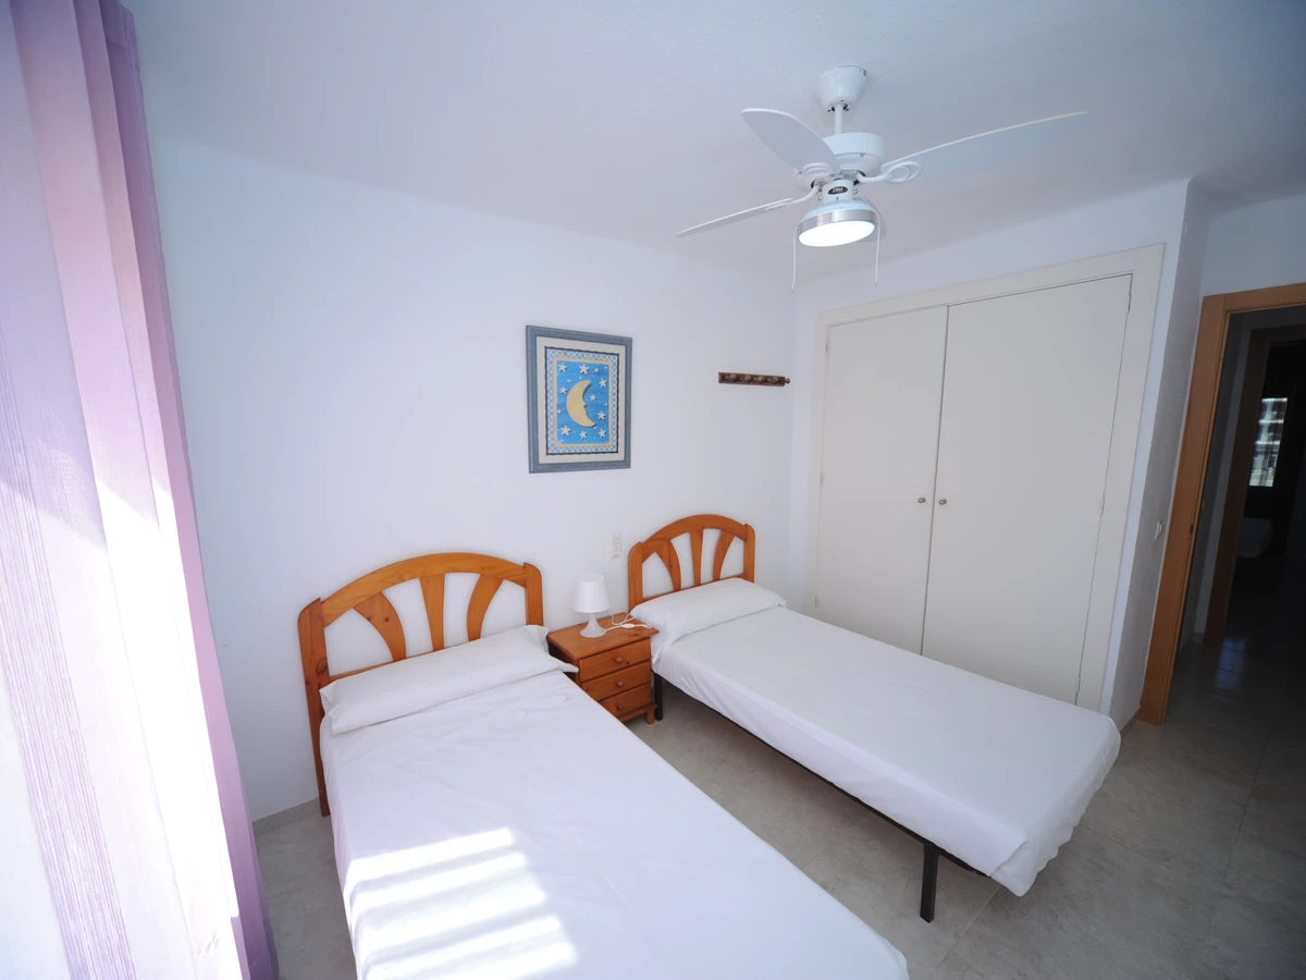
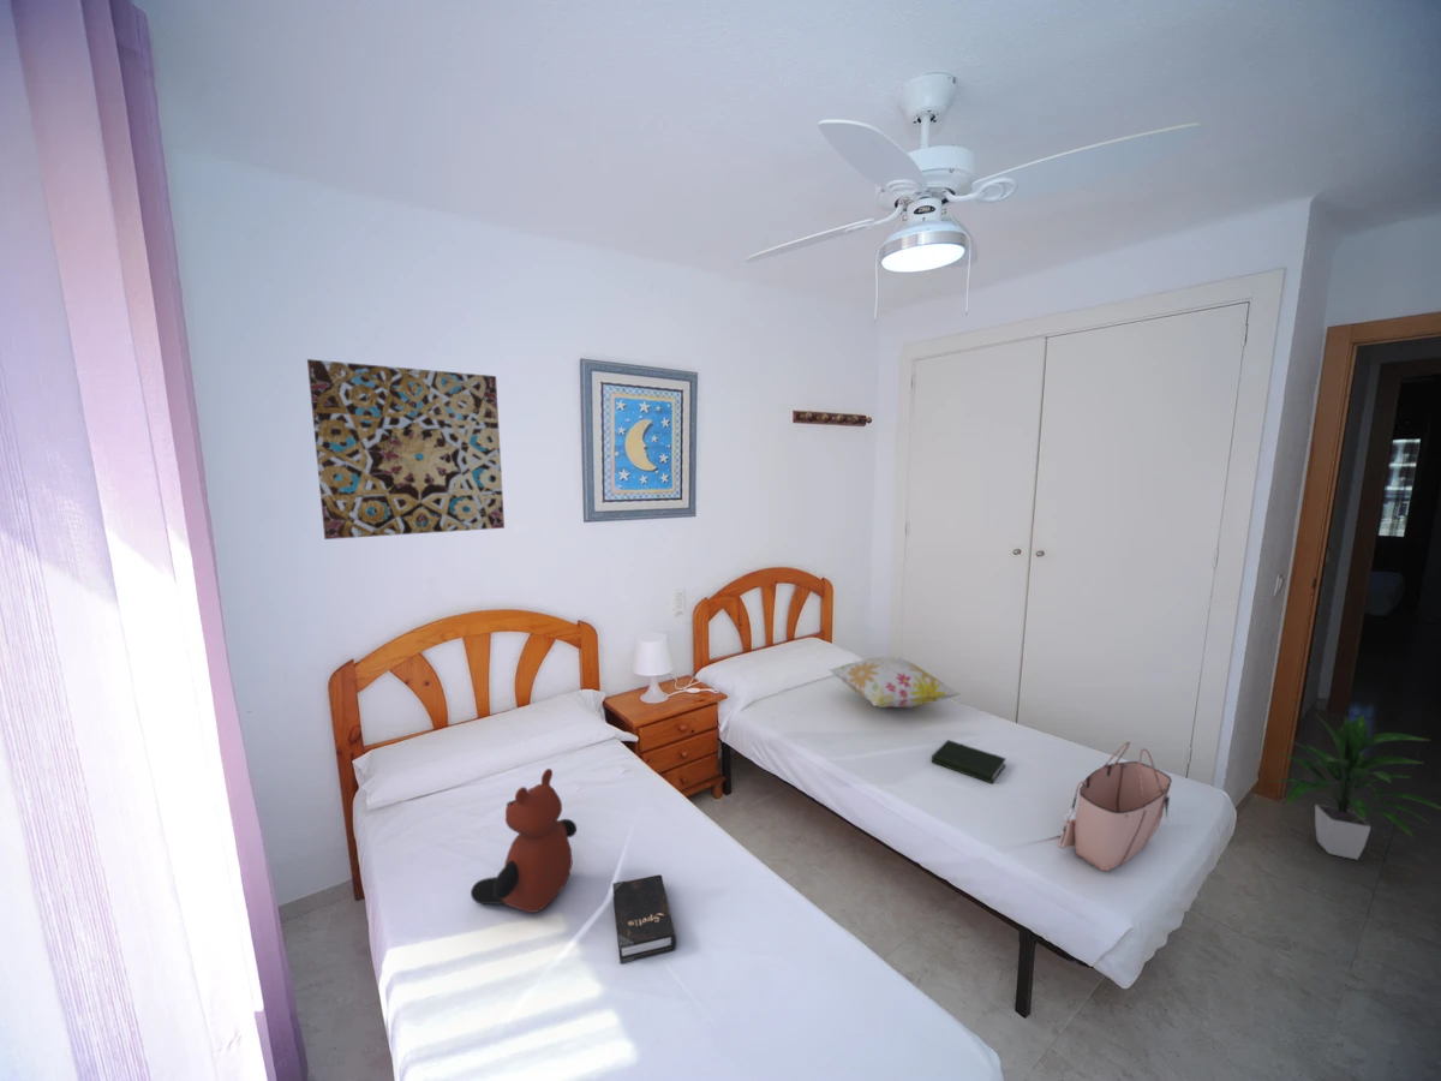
+ book [931,739,1007,784]
+ tote bag [1057,741,1173,872]
+ teddy bear [470,768,578,914]
+ indoor plant [1274,713,1441,861]
+ hardback book [611,873,677,964]
+ decorative pillow [829,656,961,709]
+ wall art [306,358,506,540]
